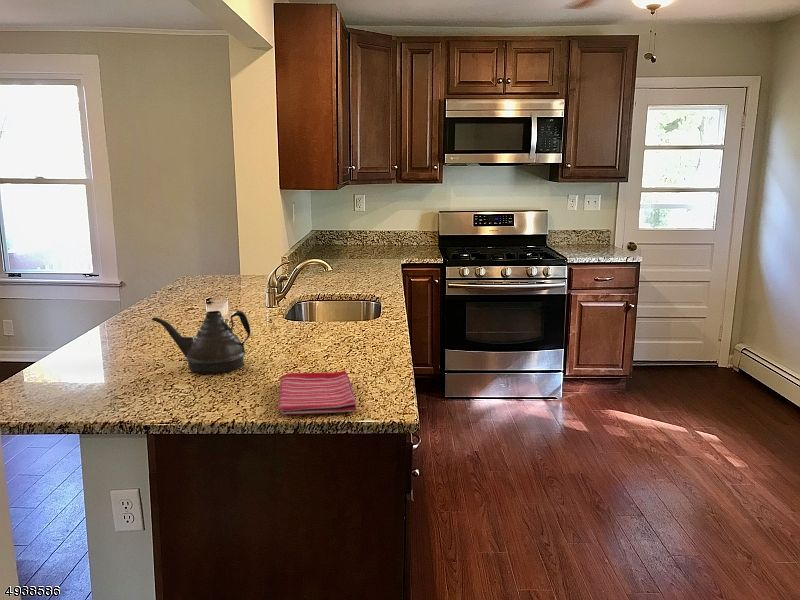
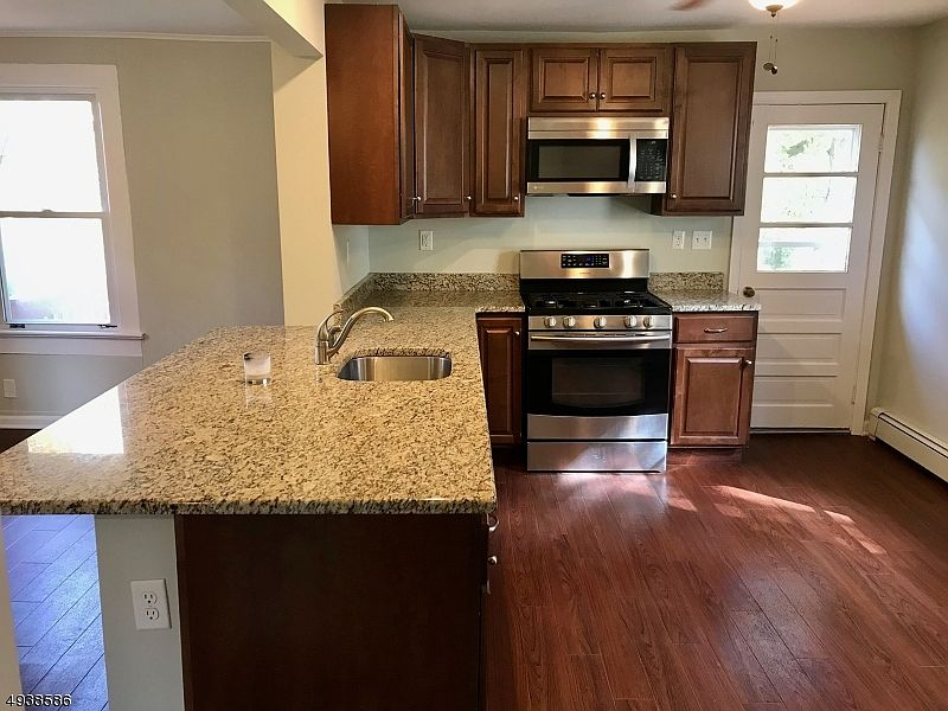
- teapot [151,310,251,374]
- dish towel [277,370,358,416]
